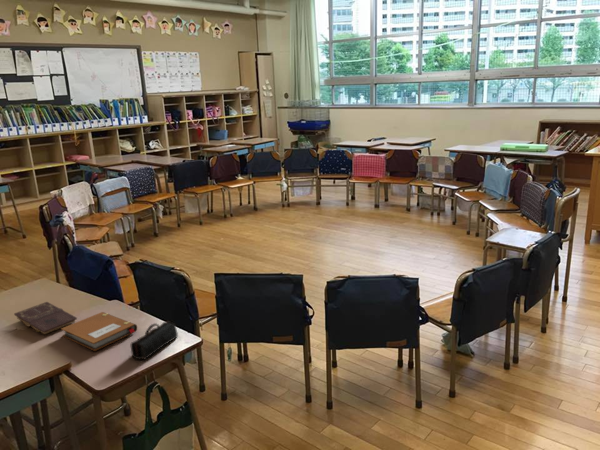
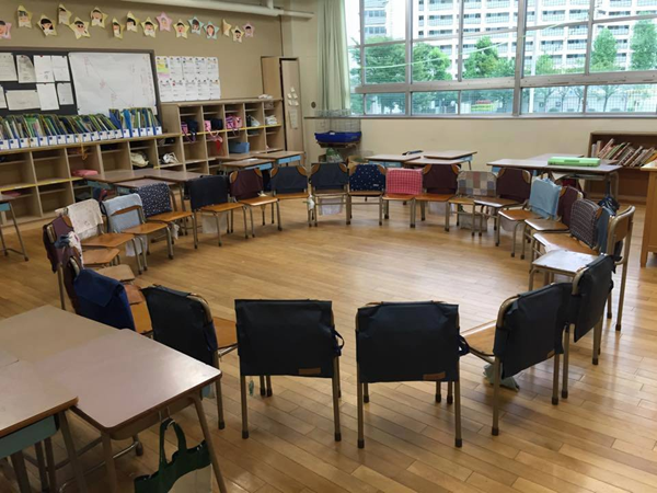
- notebook [60,311,138,352]
- book [13,301,78,335]
- pencil case [130,320,179,360]
